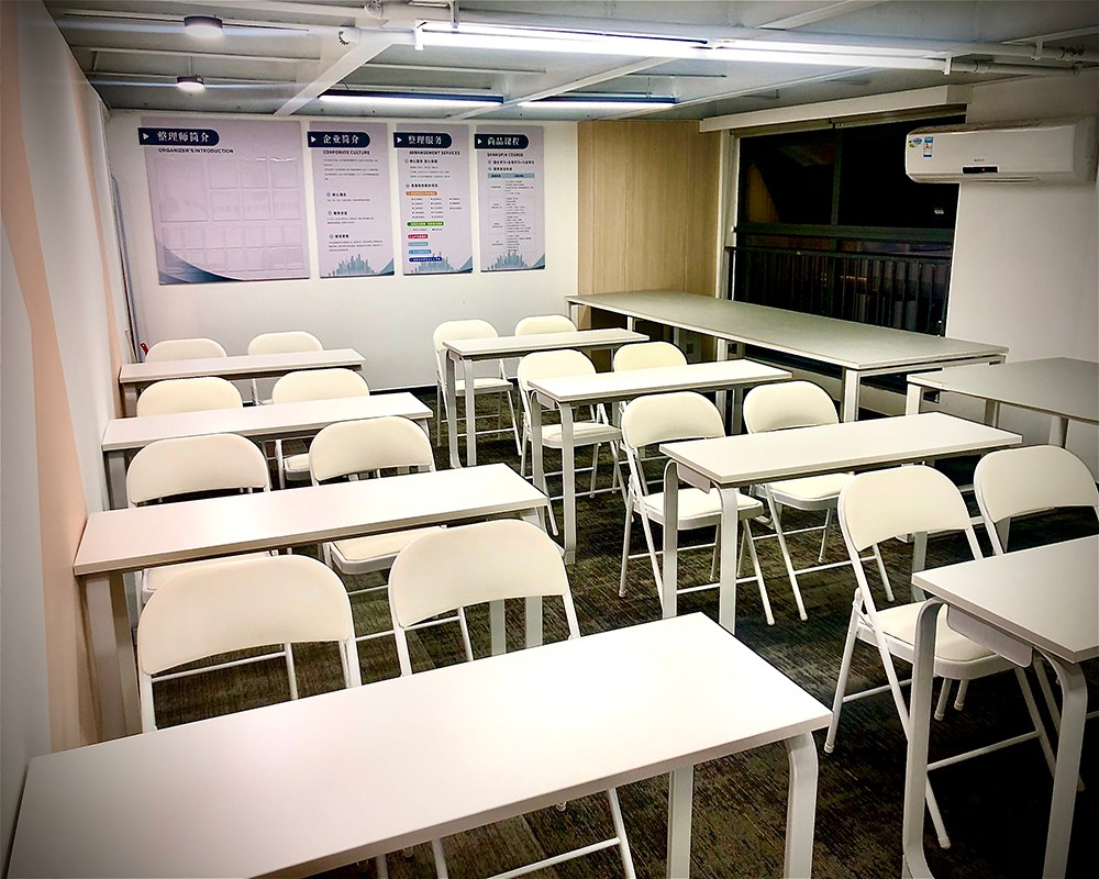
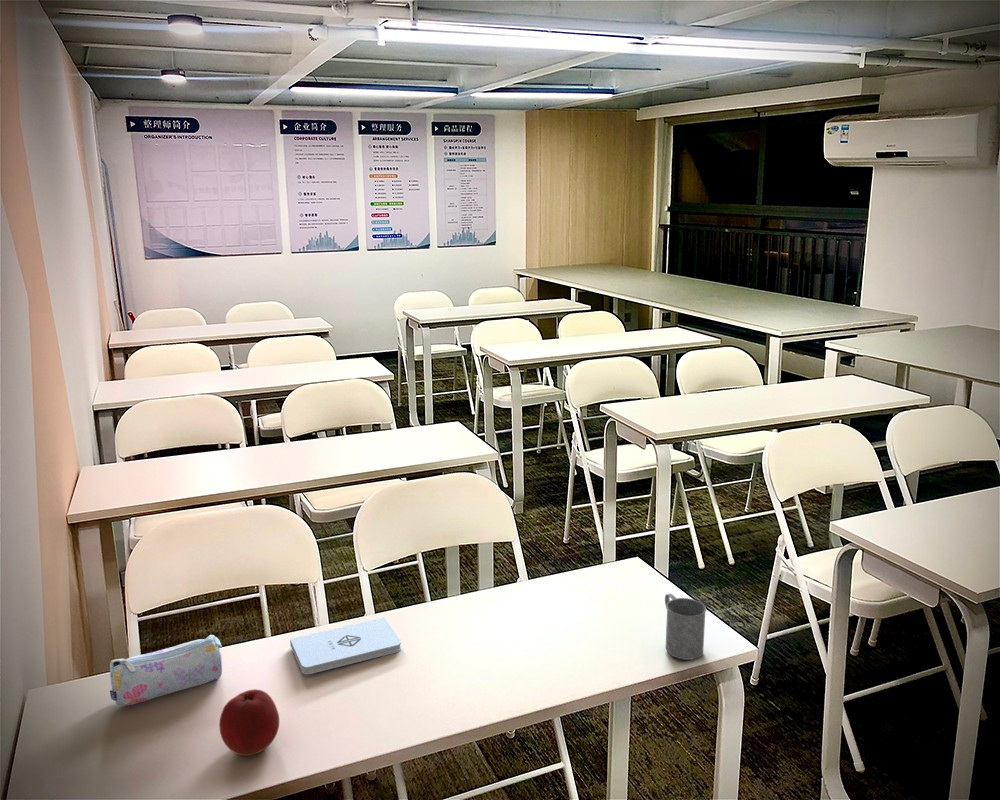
+ notepad [289,616,402,675]
+ mug [664,593,707,661]
+ pencil case [109,634,223,708]
+ apple [218,688,280,757]
